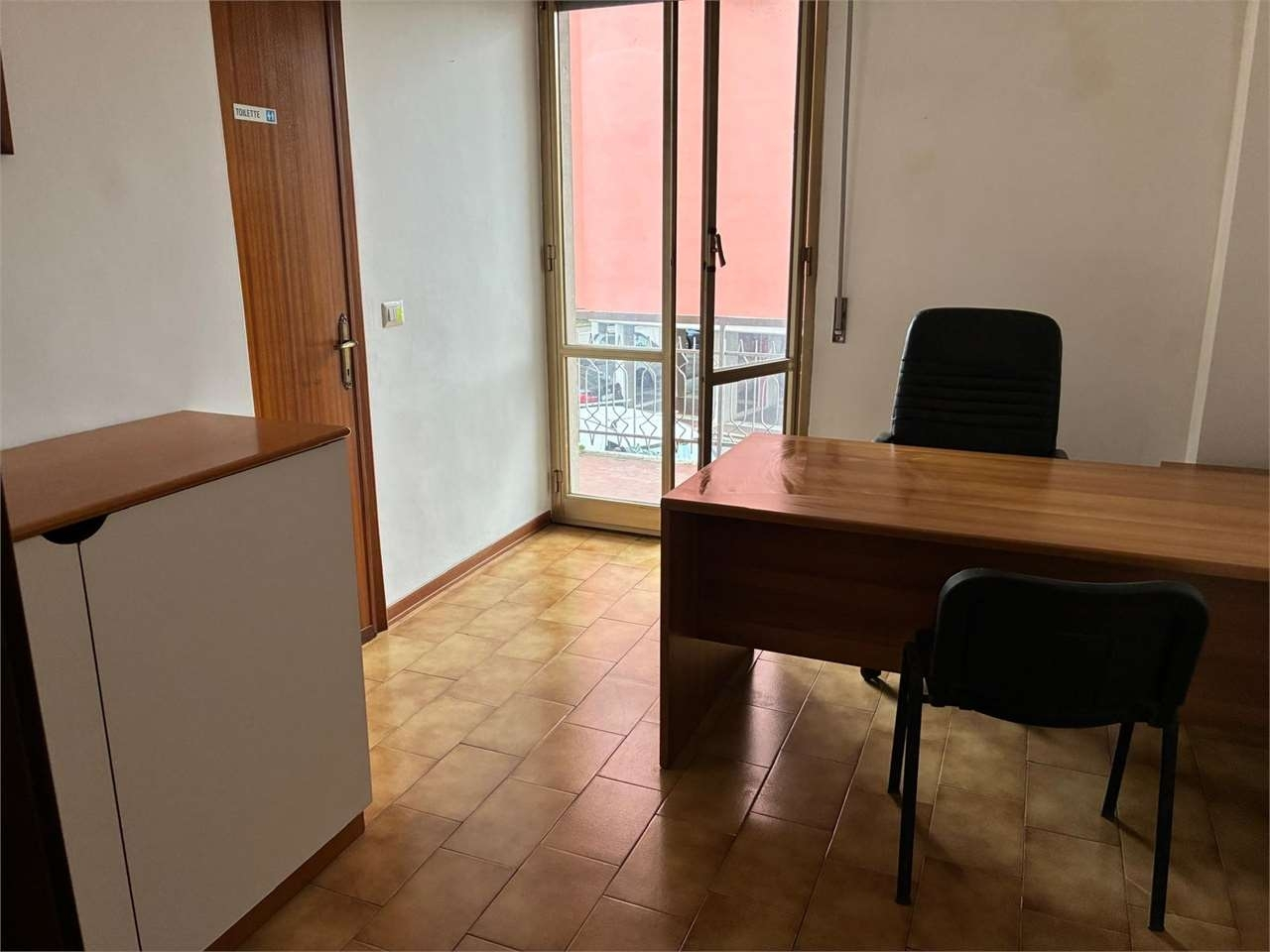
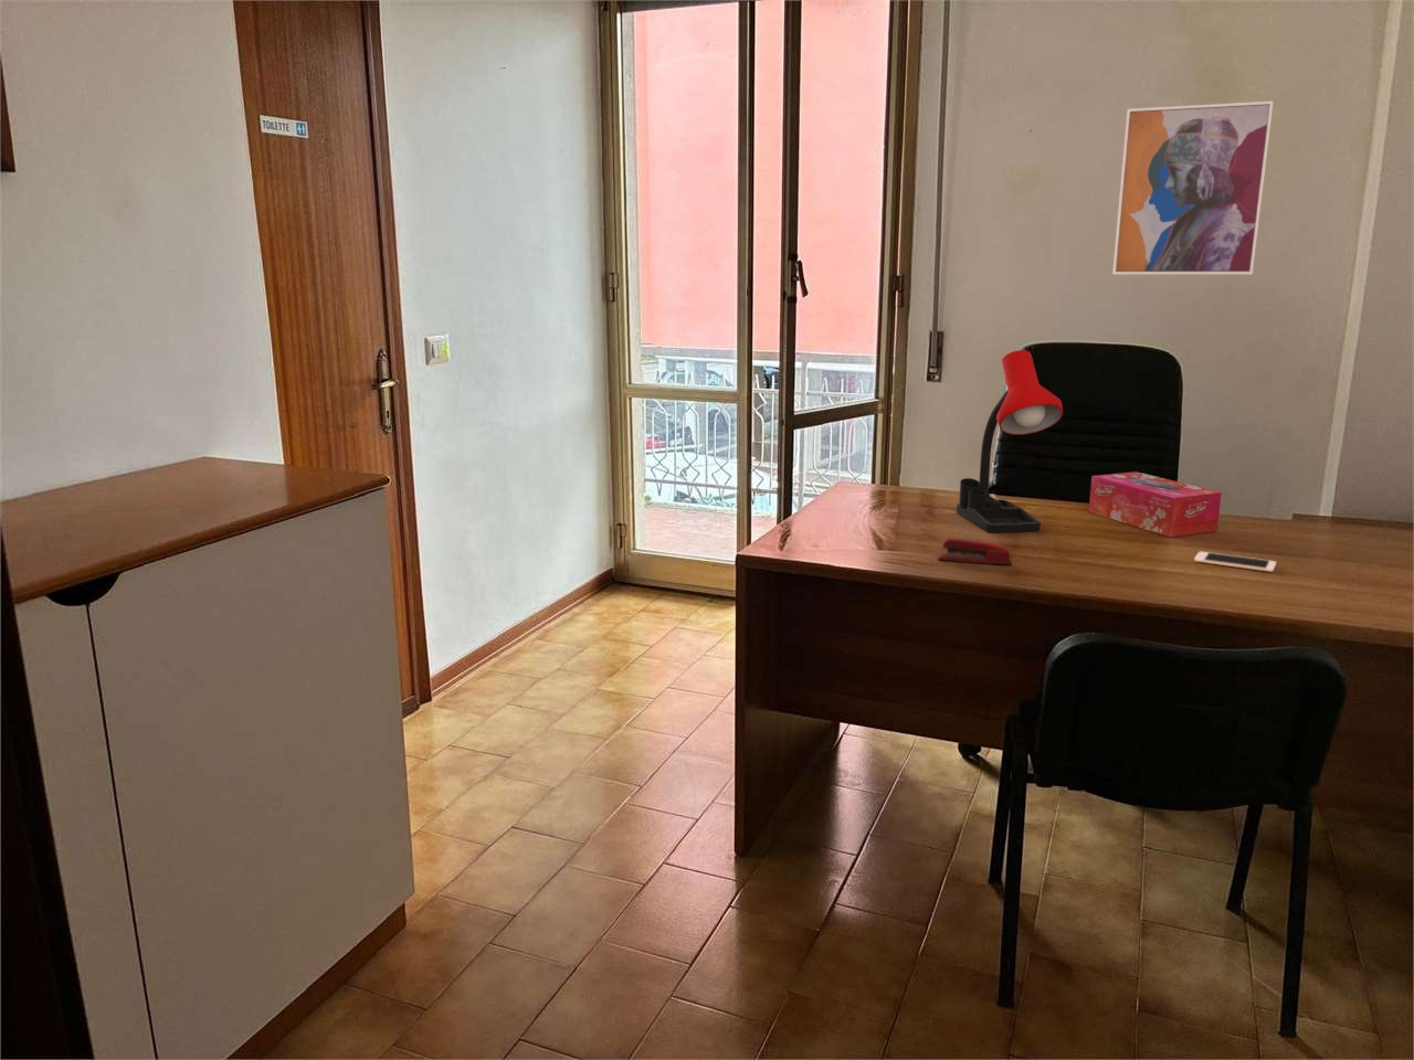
+ stapler [937,537,1013,566]
+ cell phone [1194,551,1277,573]
+ desk lamp [955,349,1063,533]
+ wall art [1111,100,1275,275]
+ tissue box [1088,470,1222,538]
